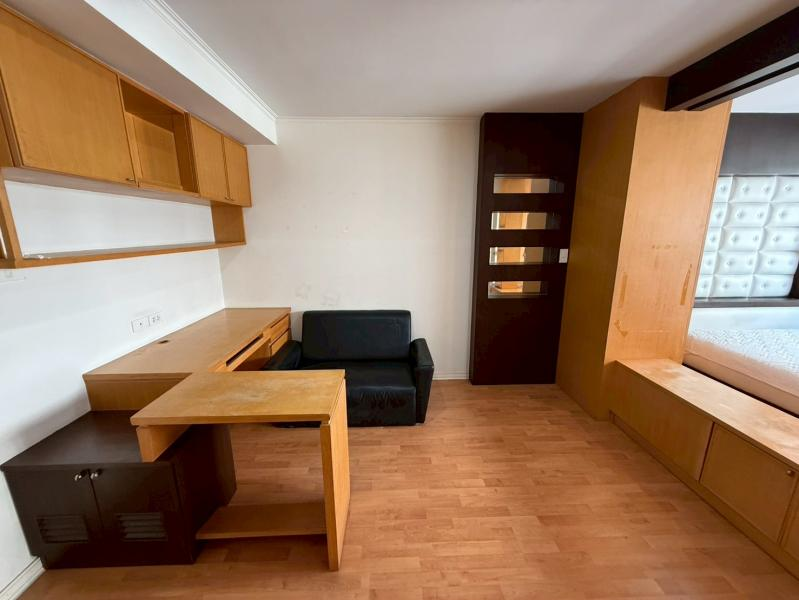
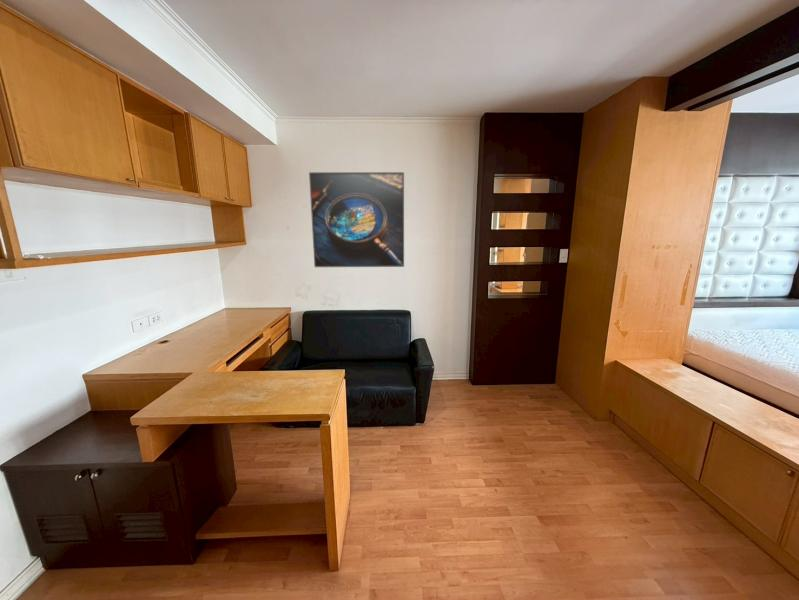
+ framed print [308,171,405,268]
